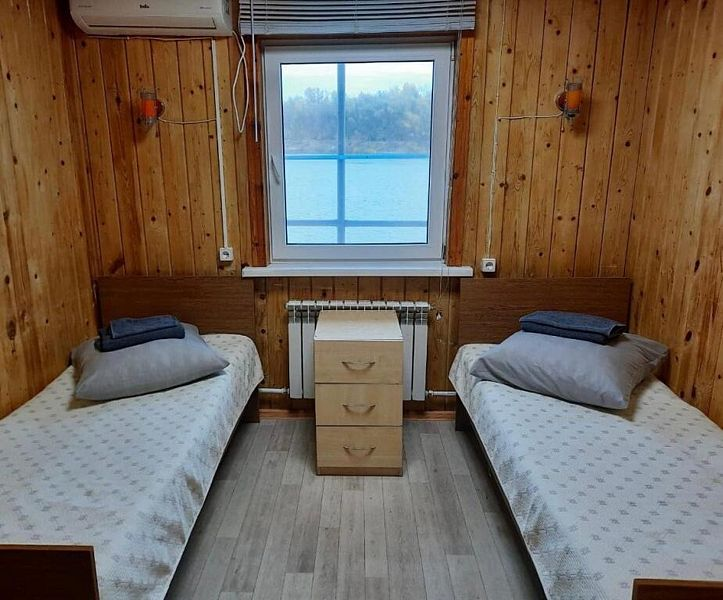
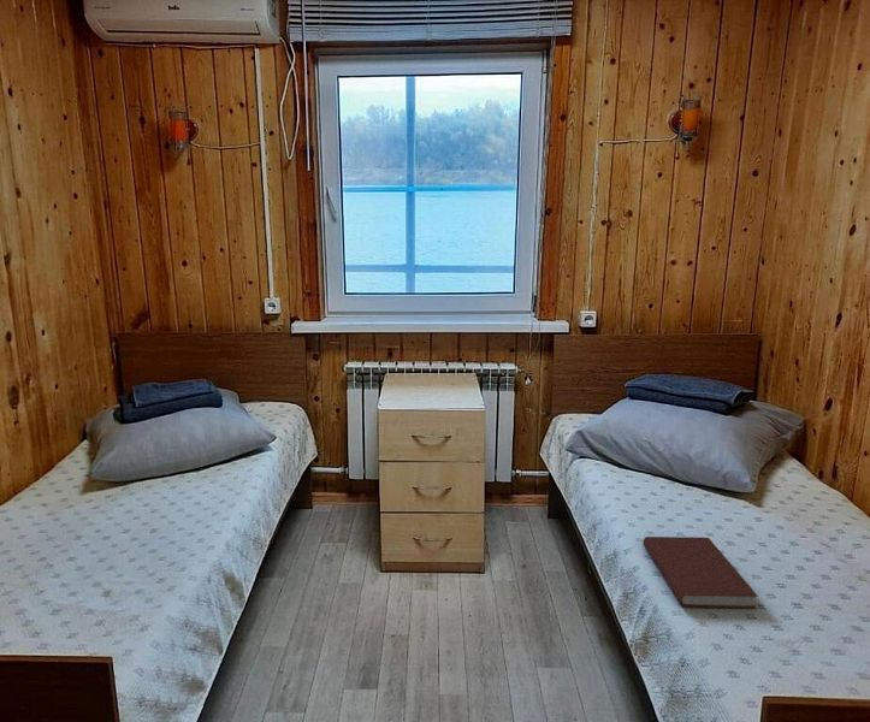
+ book [641,535,759,610]
